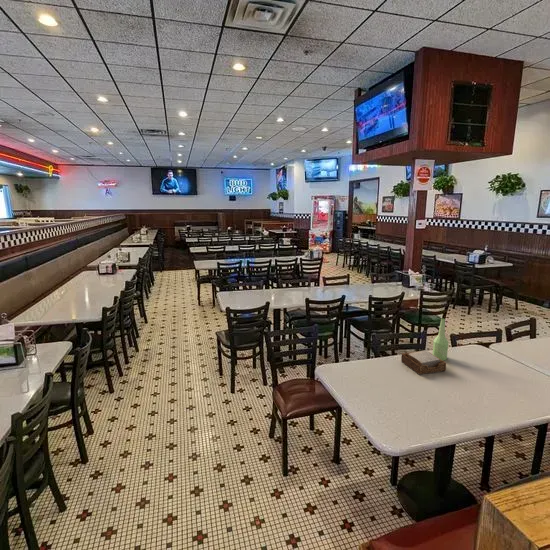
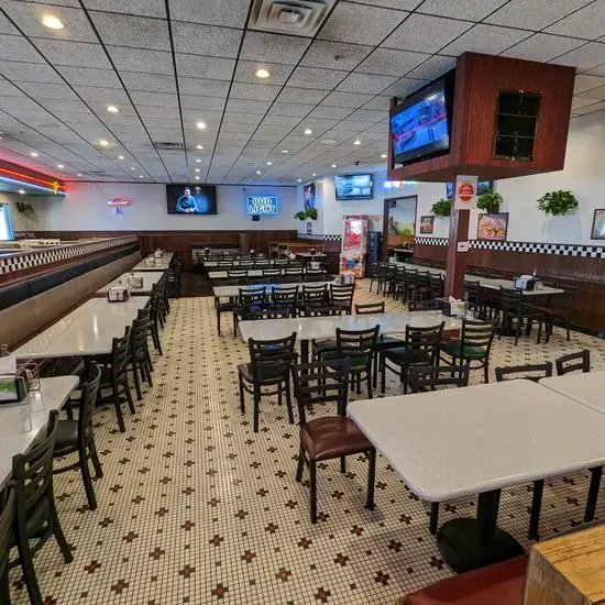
- napkin holder [400,349,447,375]
- bottle [431,318,449,361]
